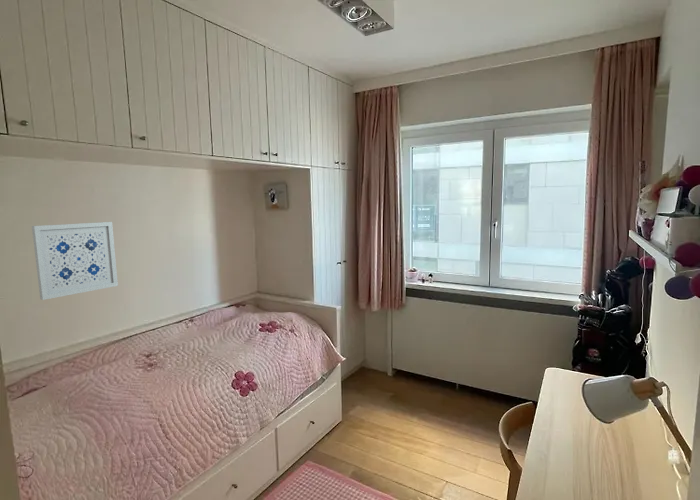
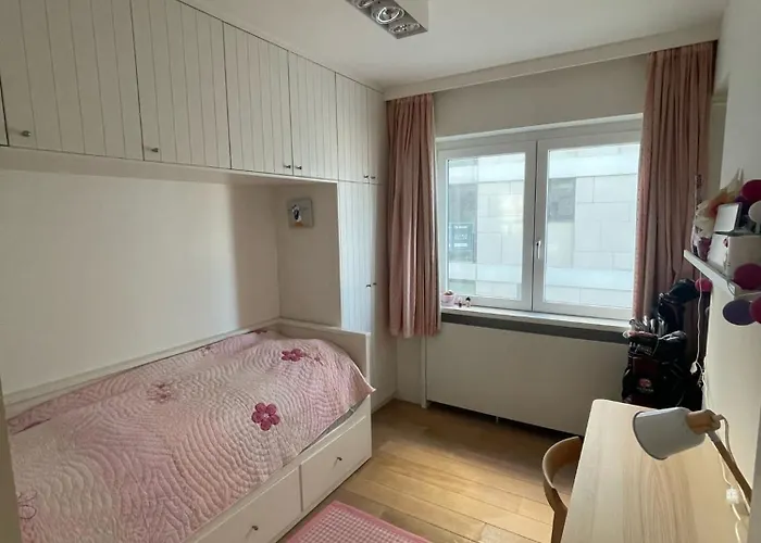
- wall art [31,221,119,301]
